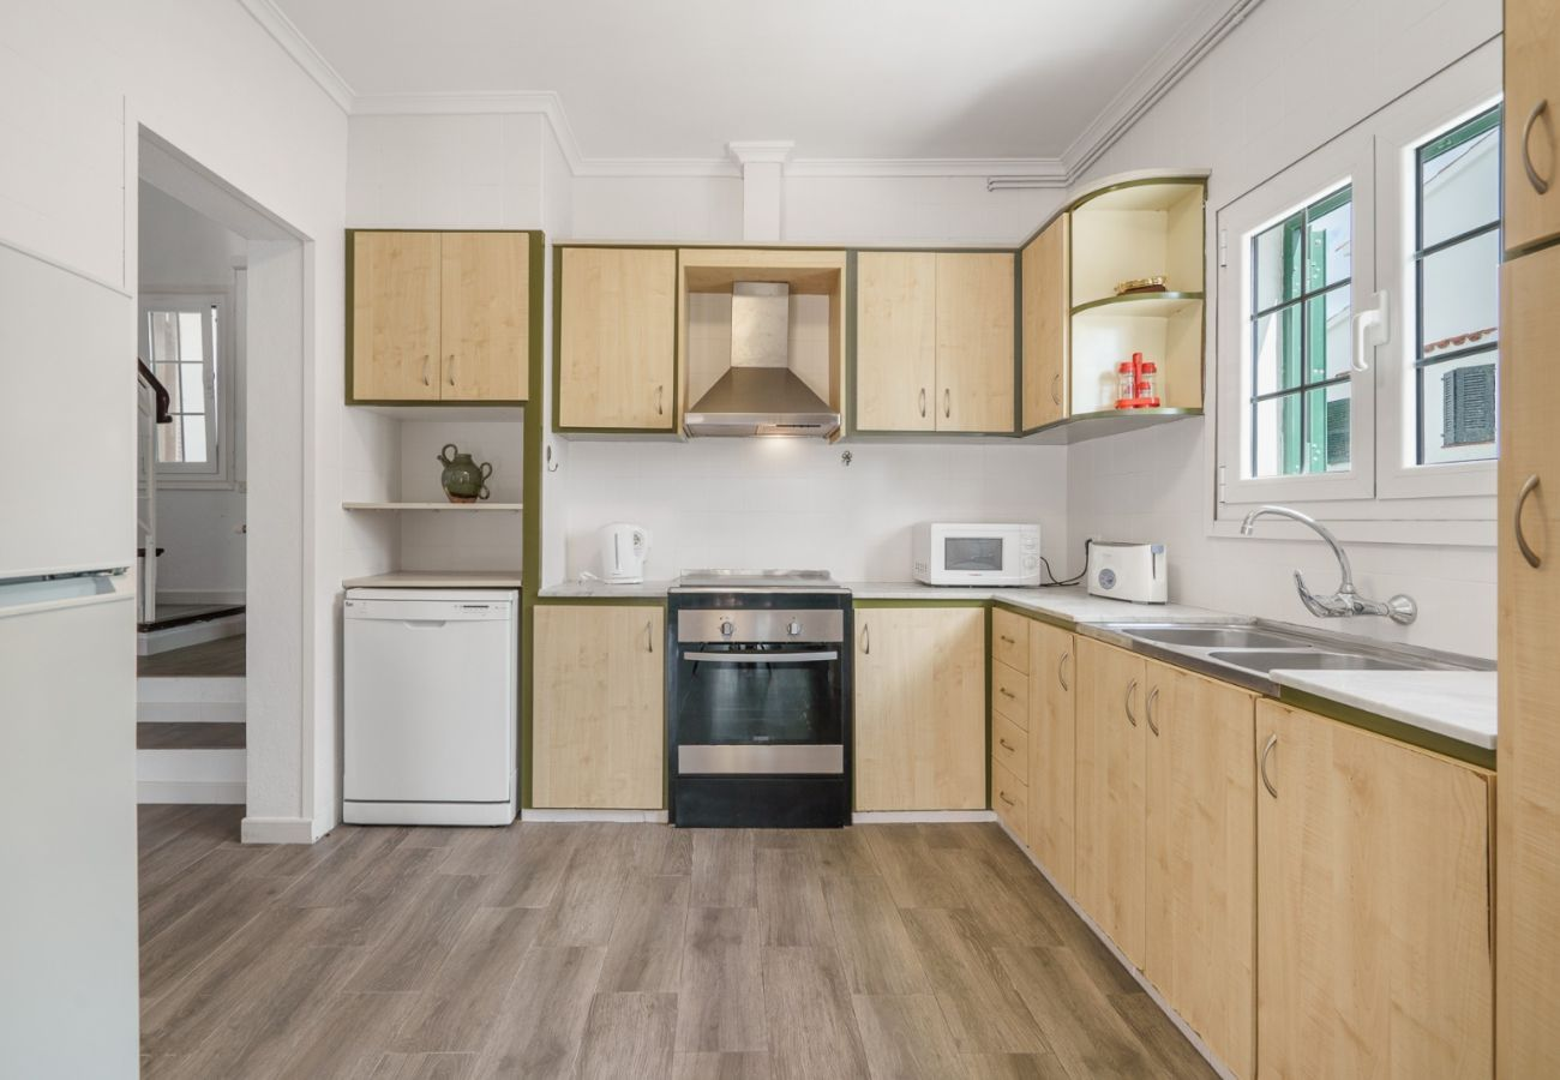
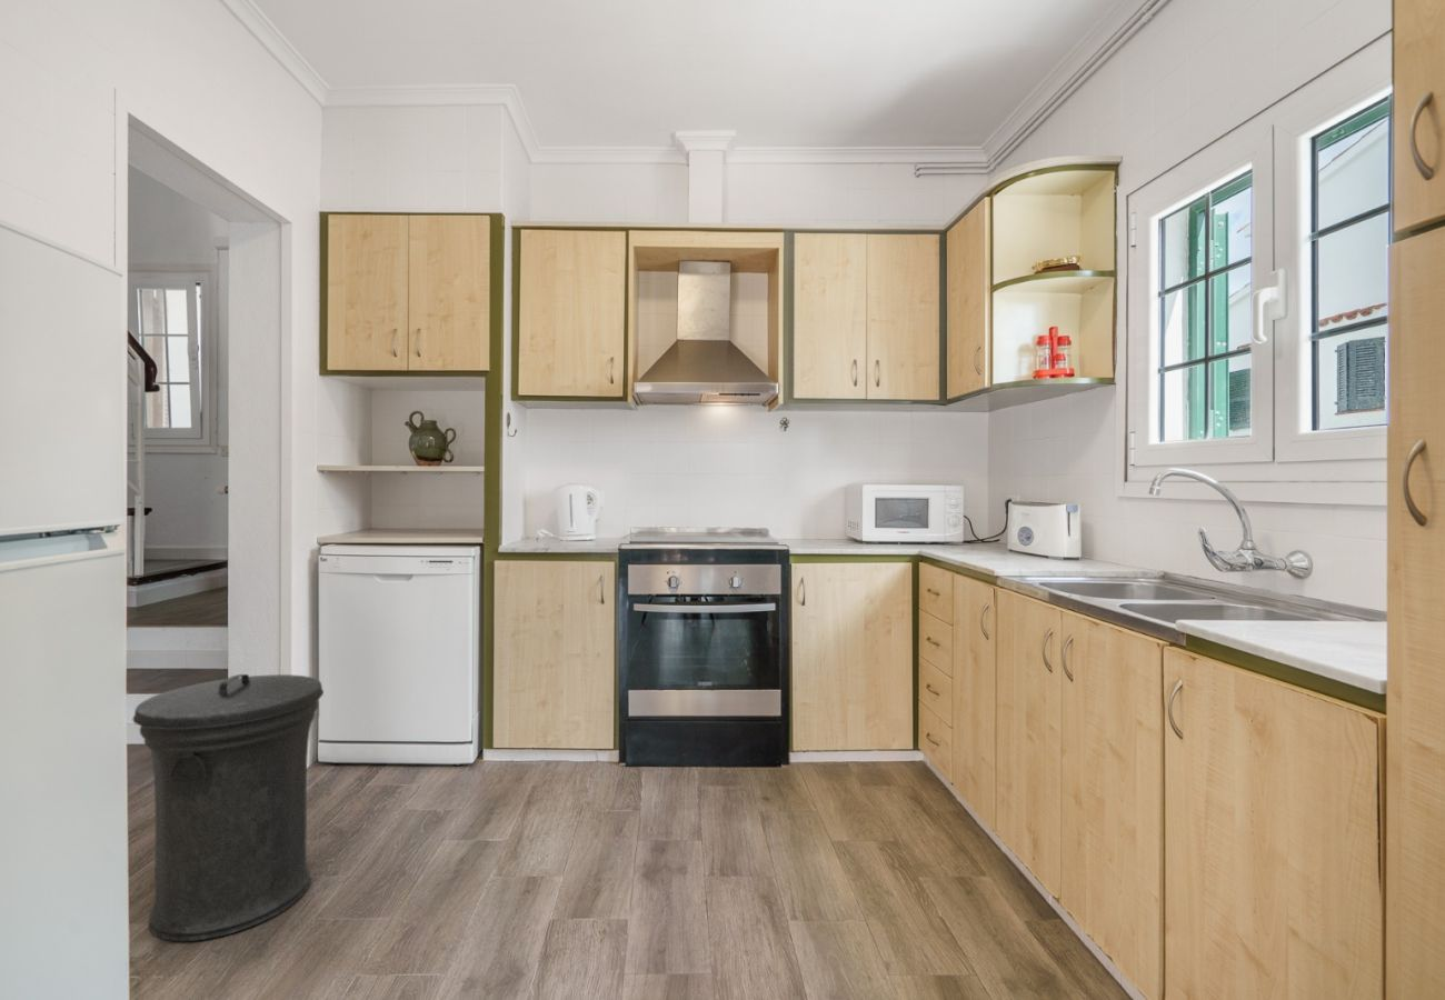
+ trash can [132,673,325,942]
